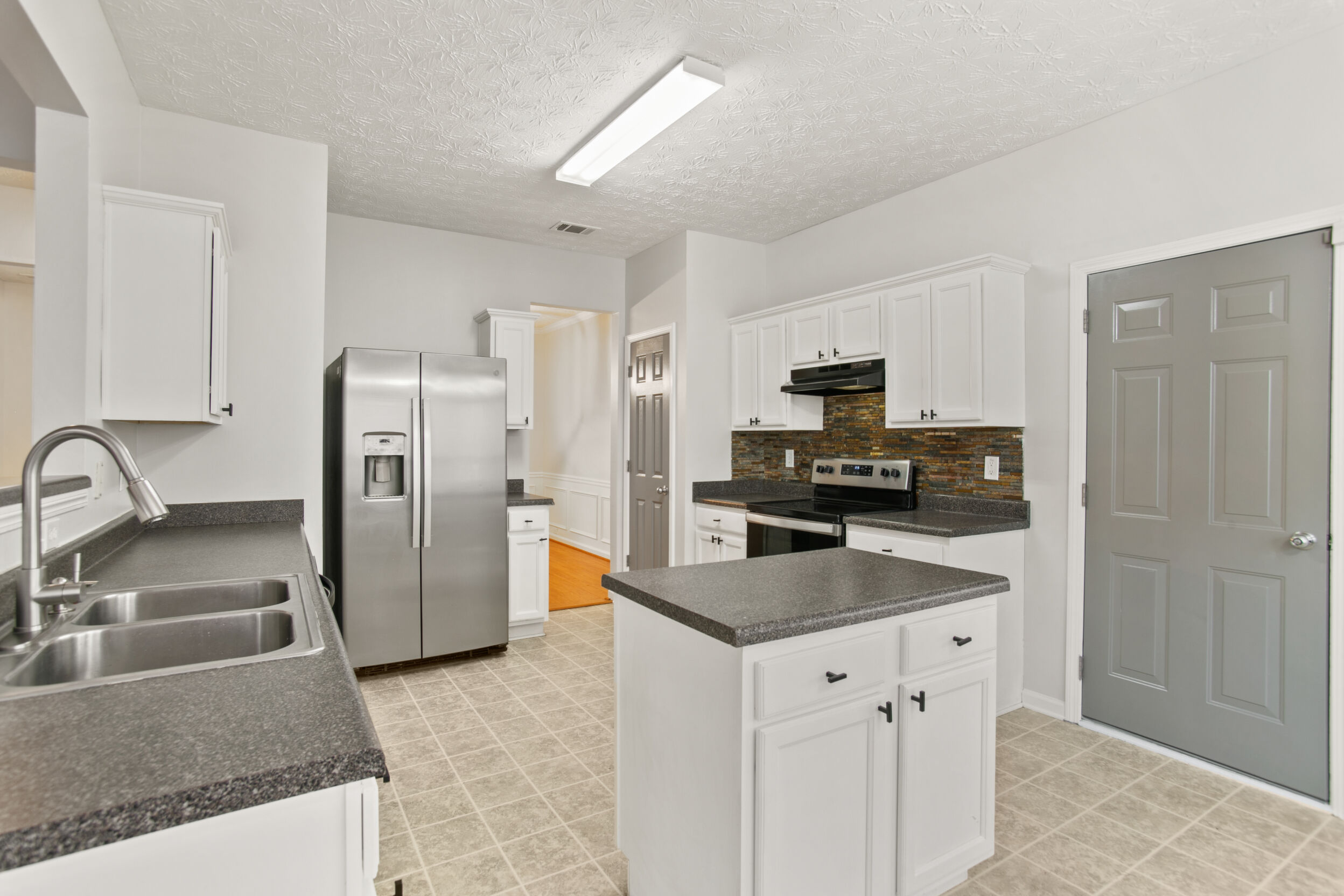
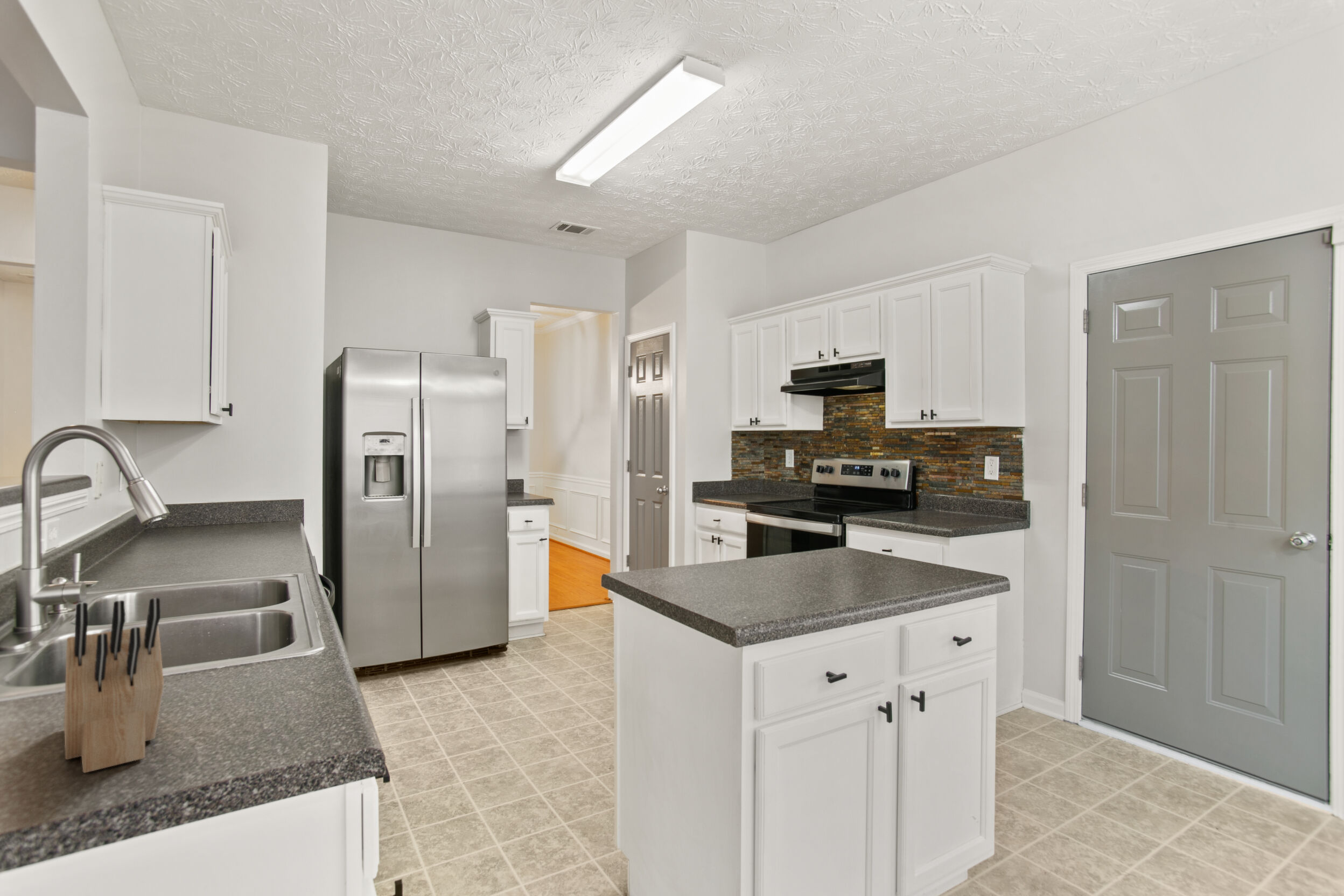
+ knife block [64,597,164,774]
